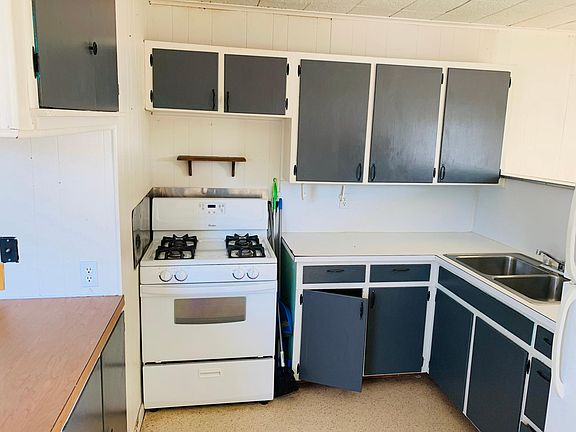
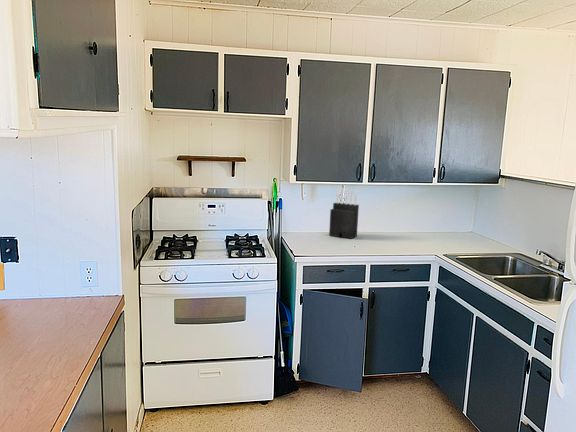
+ knife block [328,186,360,240]
